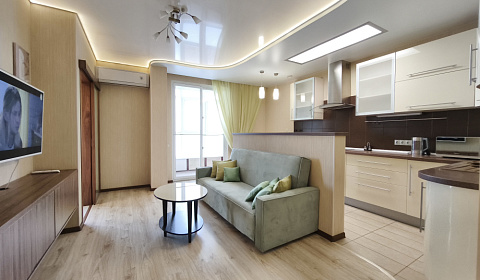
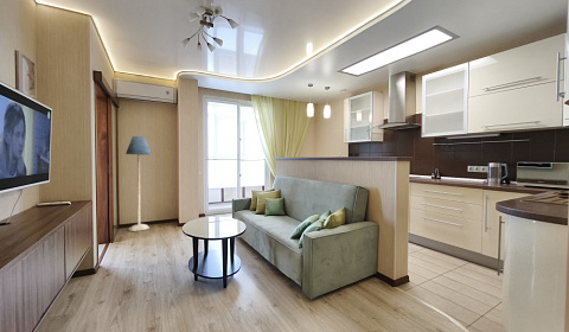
+ floor lamp [124,135,153,232]
